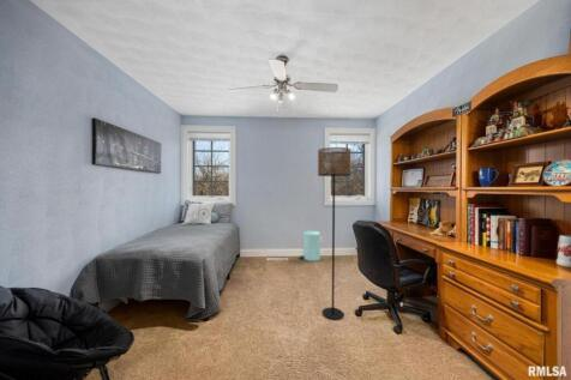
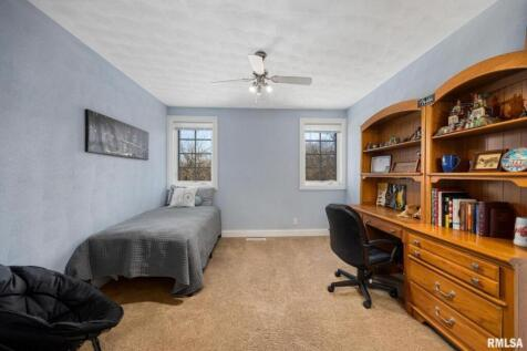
- trash can [299,230,321,263]
- floor lamp [317,146,351,320]
